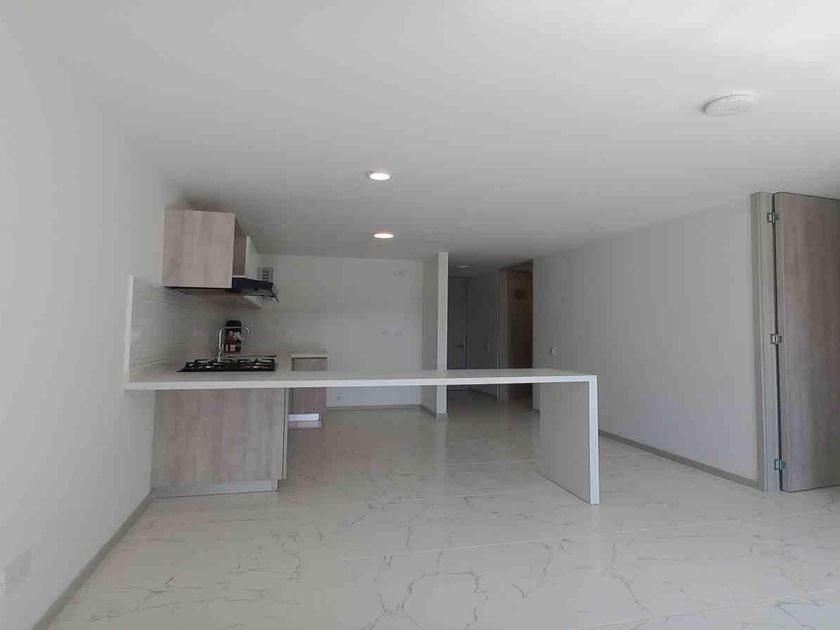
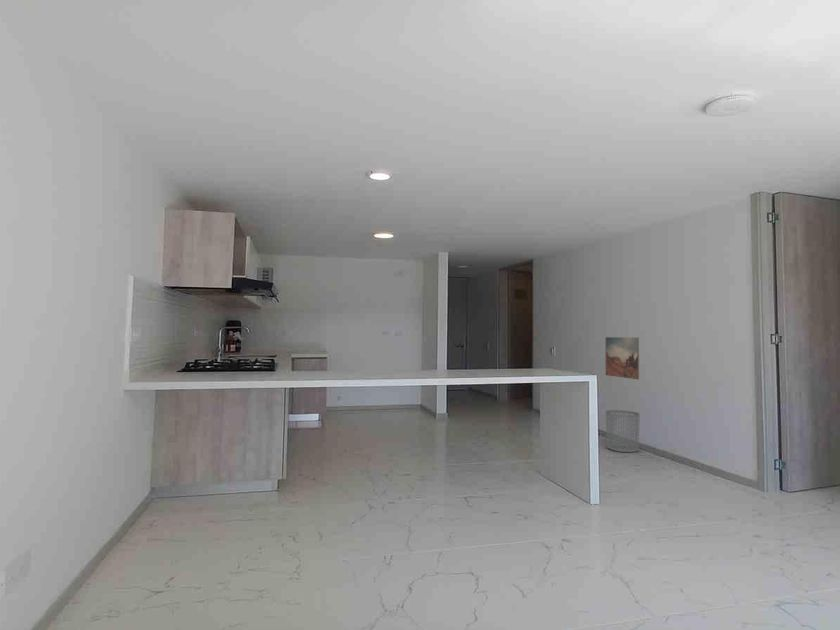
+ wall art [605,336,640,380]
+ waste bin [605,409,641,453]
